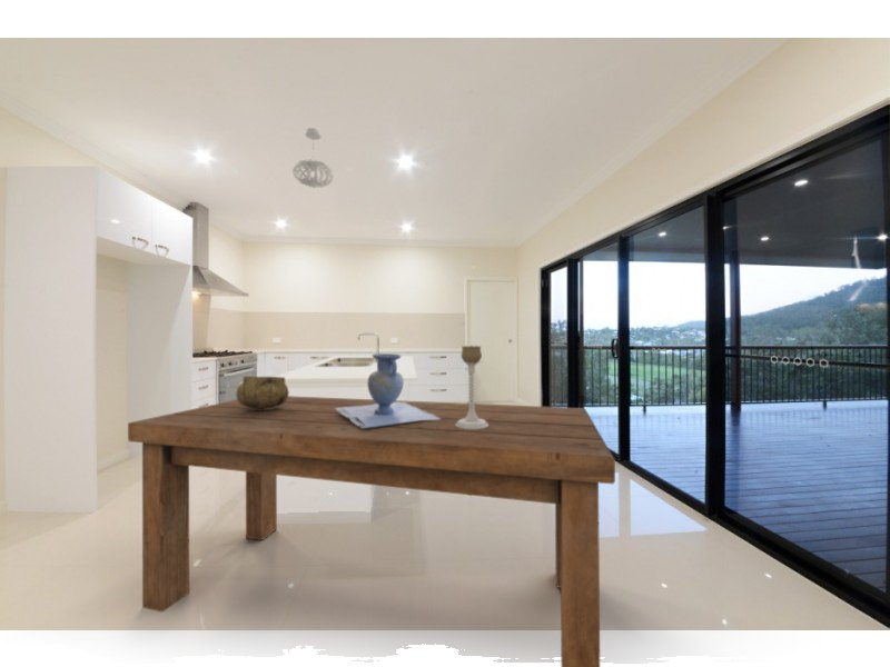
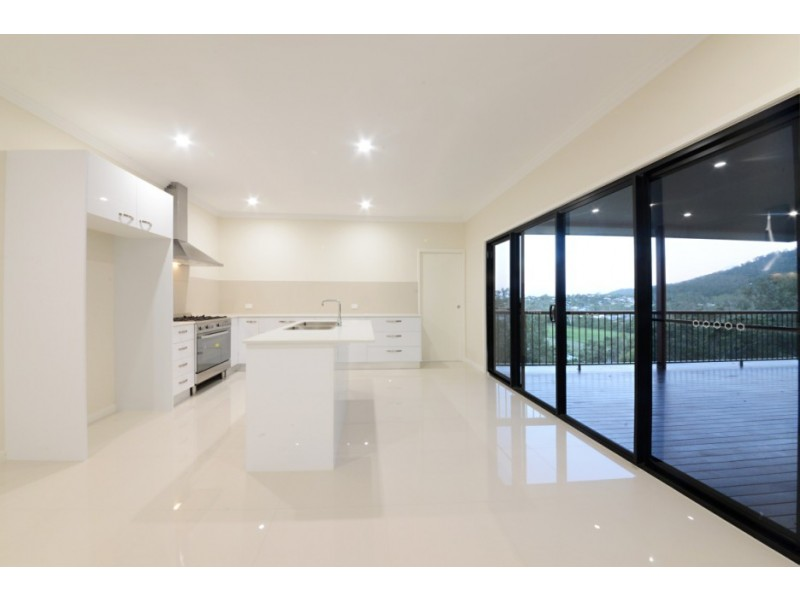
- pendant light [291,127,334,189]
- vase [335,352,441,428]
- dining table [127,395,616,667]
- decorative bowl [235,375,290,410]
- candle holder [456,345,488,429]
